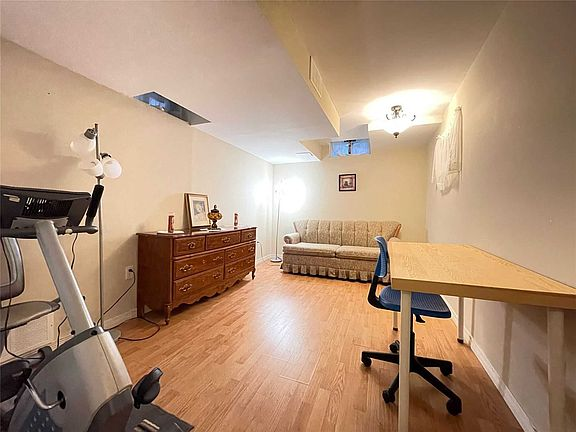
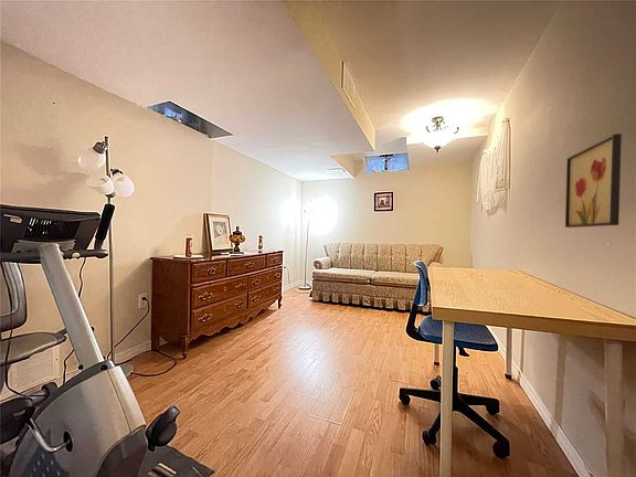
+ wall art [564,132,623,229]
